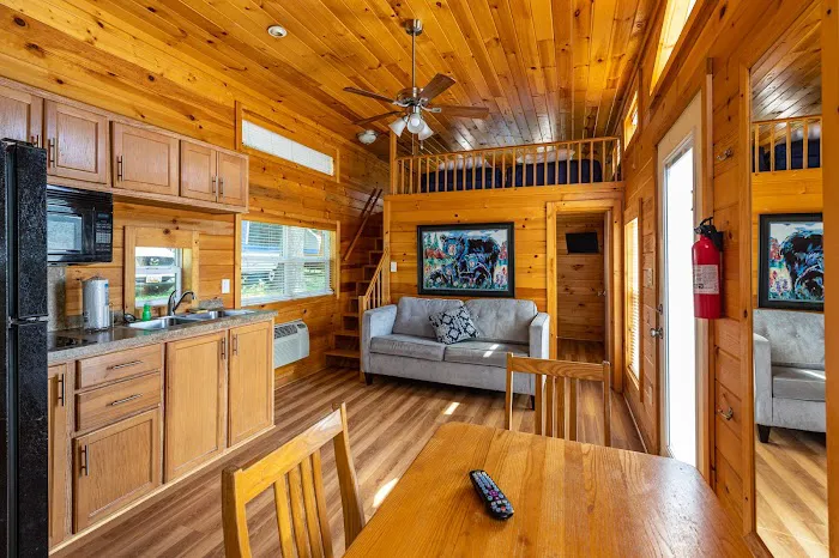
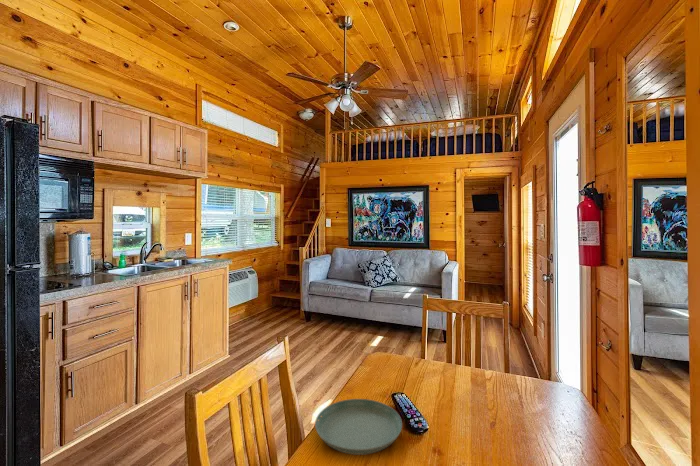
+ saucer [314,398,403,456]
